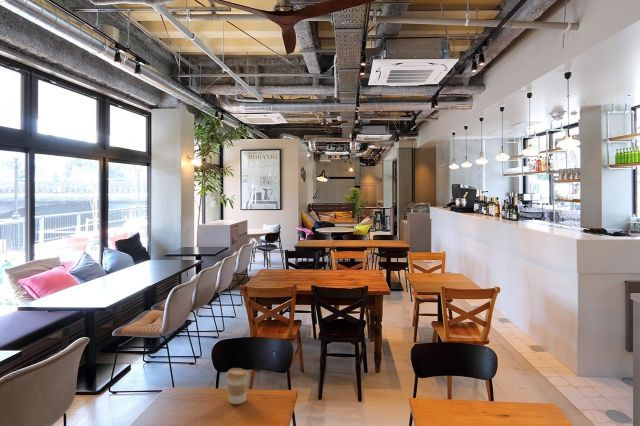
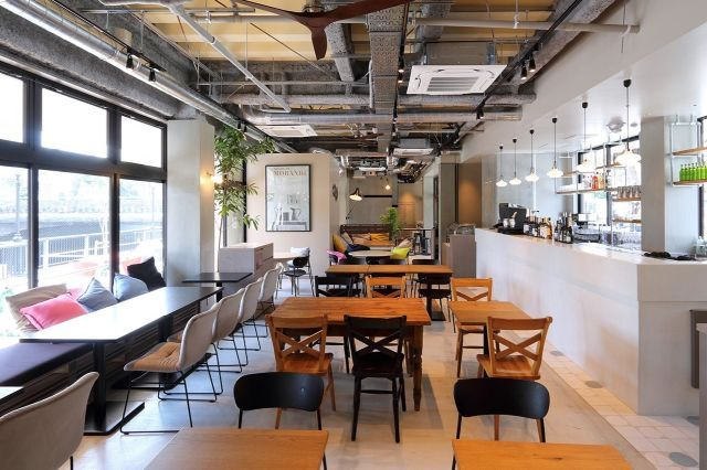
- coffee cup [225,367,249,405]
